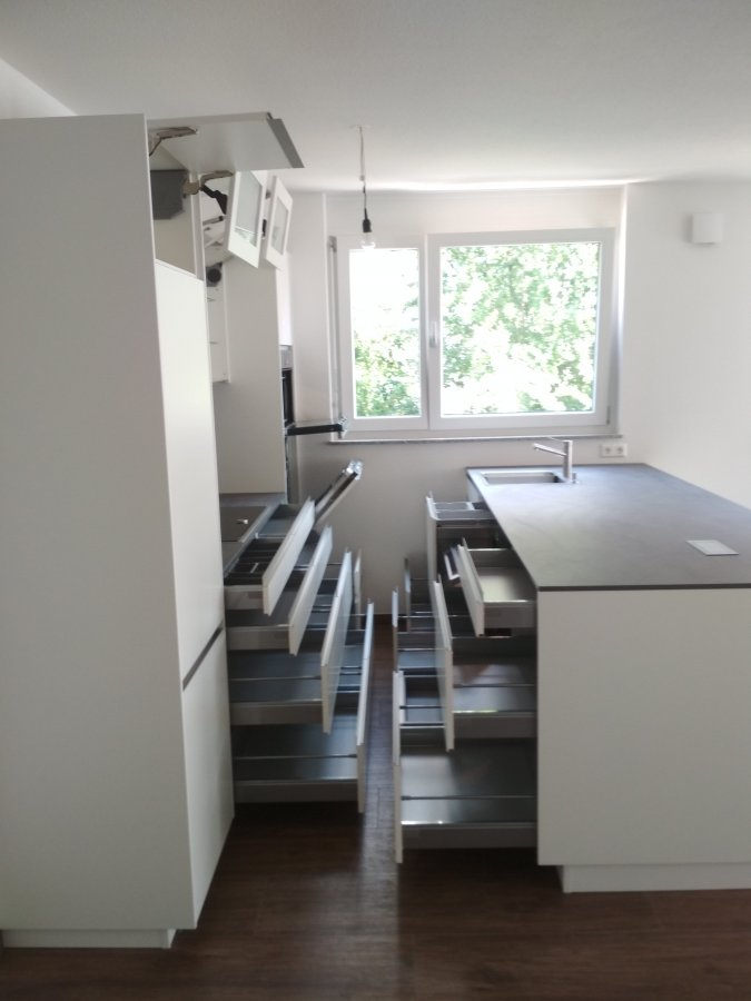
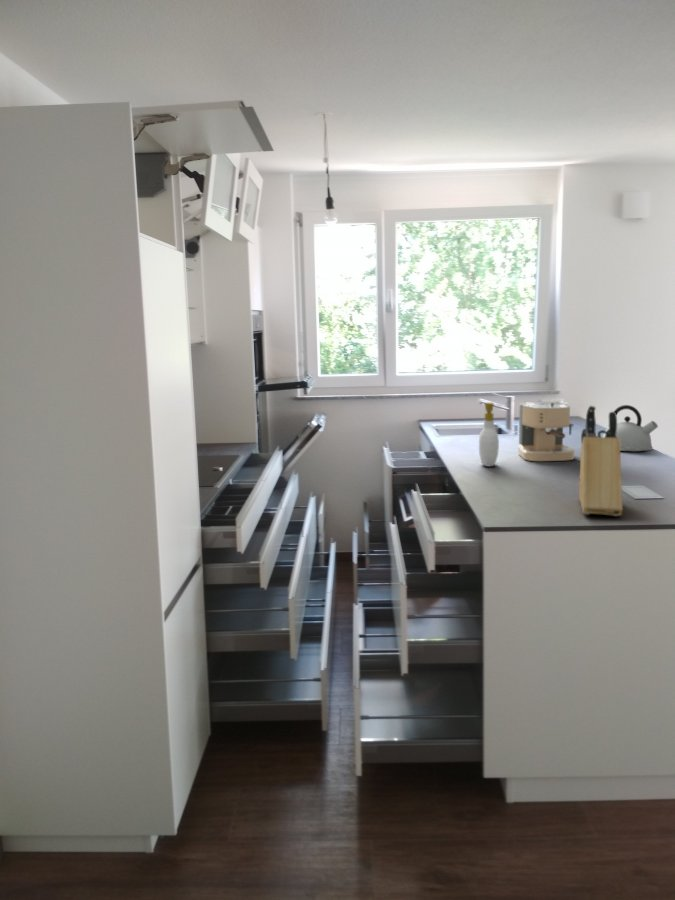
+ coffee maker [517,401,576,462]
+ soap bottle [478,402,502,467]
+ kettle [602,404,659,452]
+ knife block [578,405,624,517]
